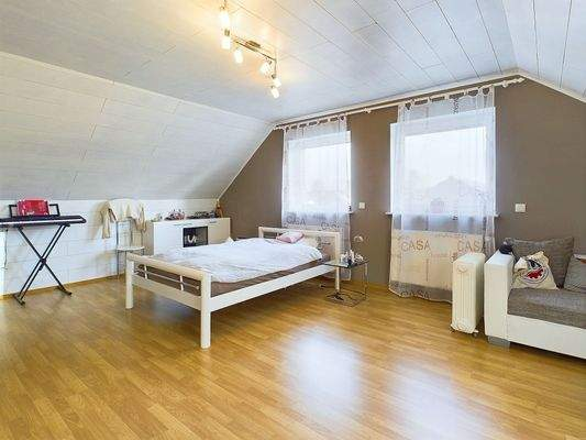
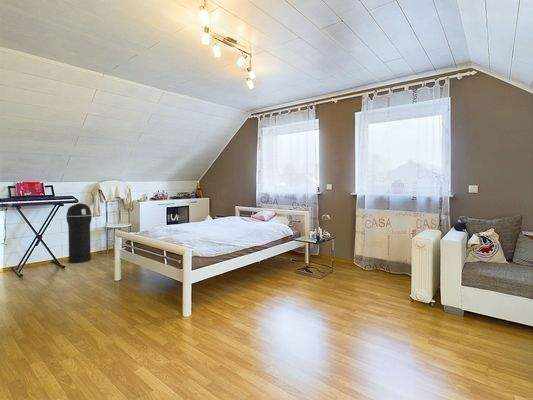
+ trash can [65,202,93,264]
